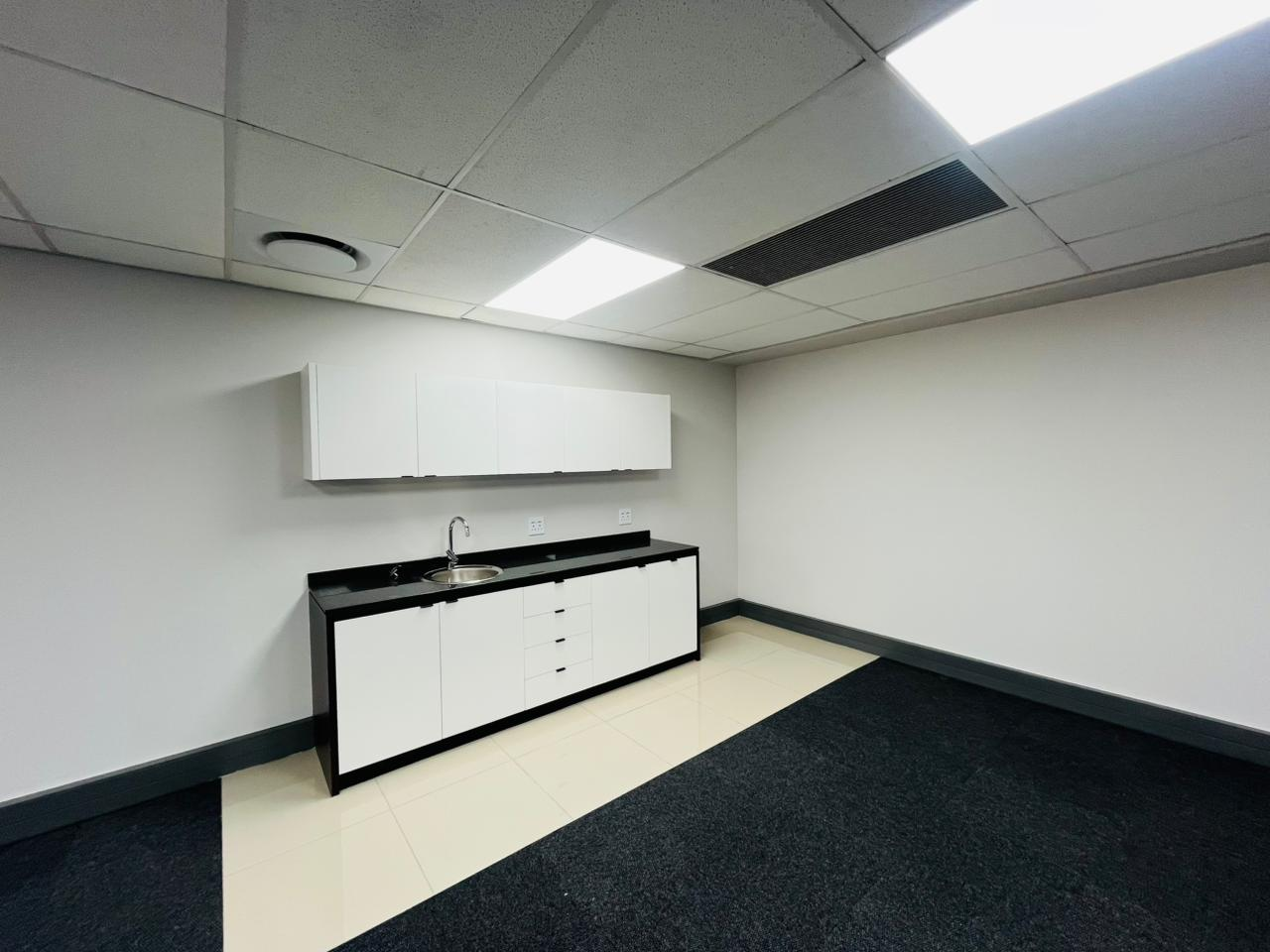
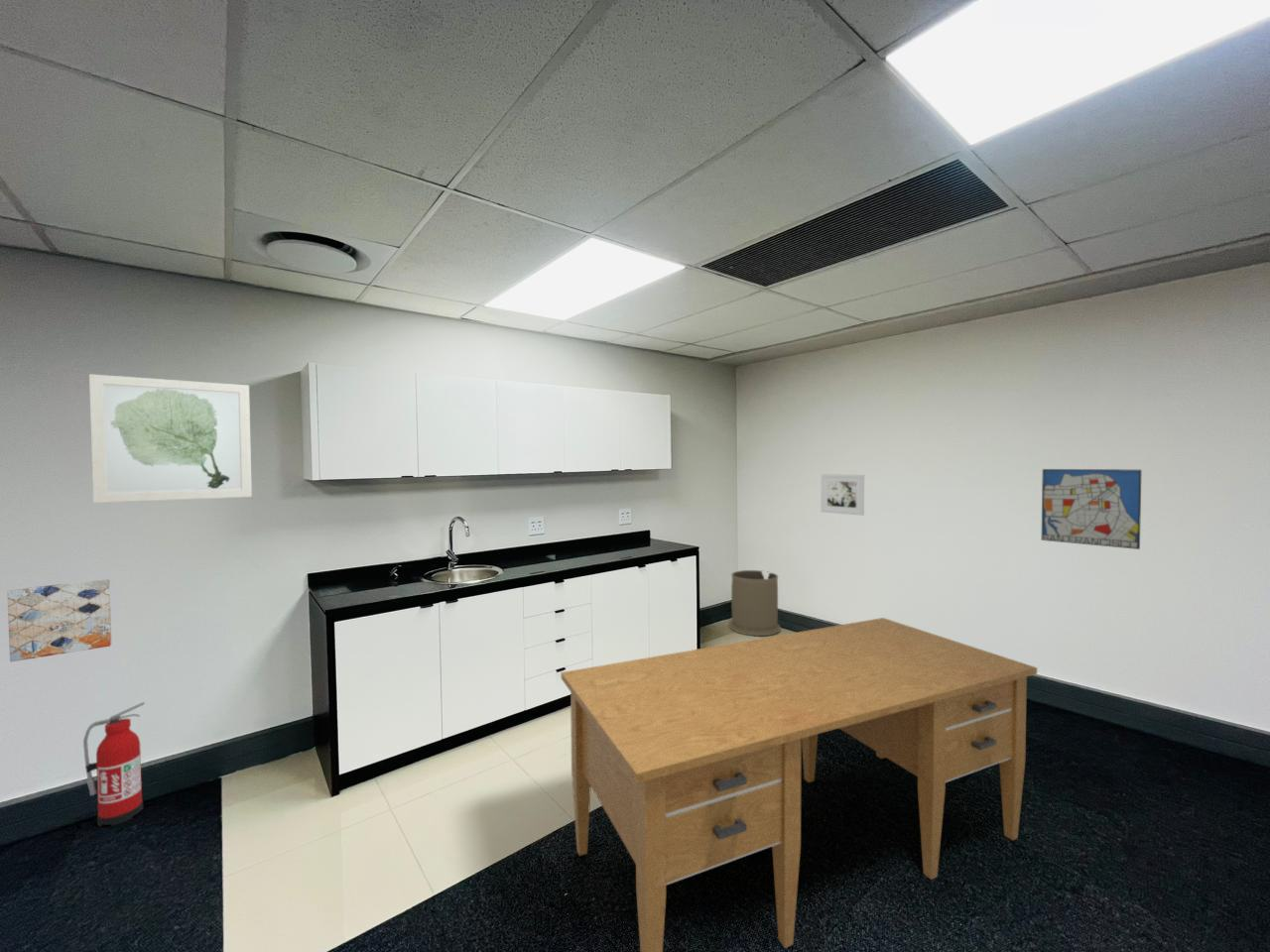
+ desk [561,617,1038,952]
+ wall art [88,373,253,504]
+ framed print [820,473,865,517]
+ fire extinguisher [82,701,146,827]
+ trash can [727,569,782,637]
+ wall art [6,578,112,662]
+ wall art [1041,468,1143,550]
